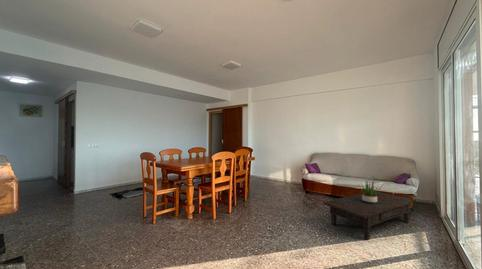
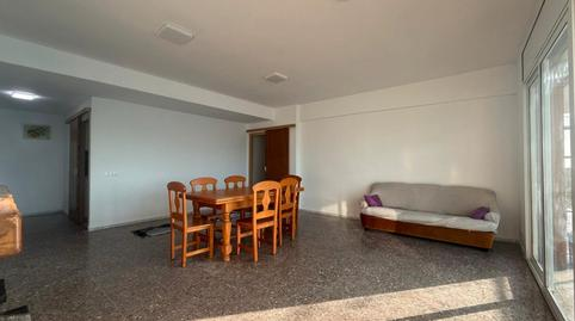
- potted plant [358,178,385,203]
- coffee table [322,190,417,241]
